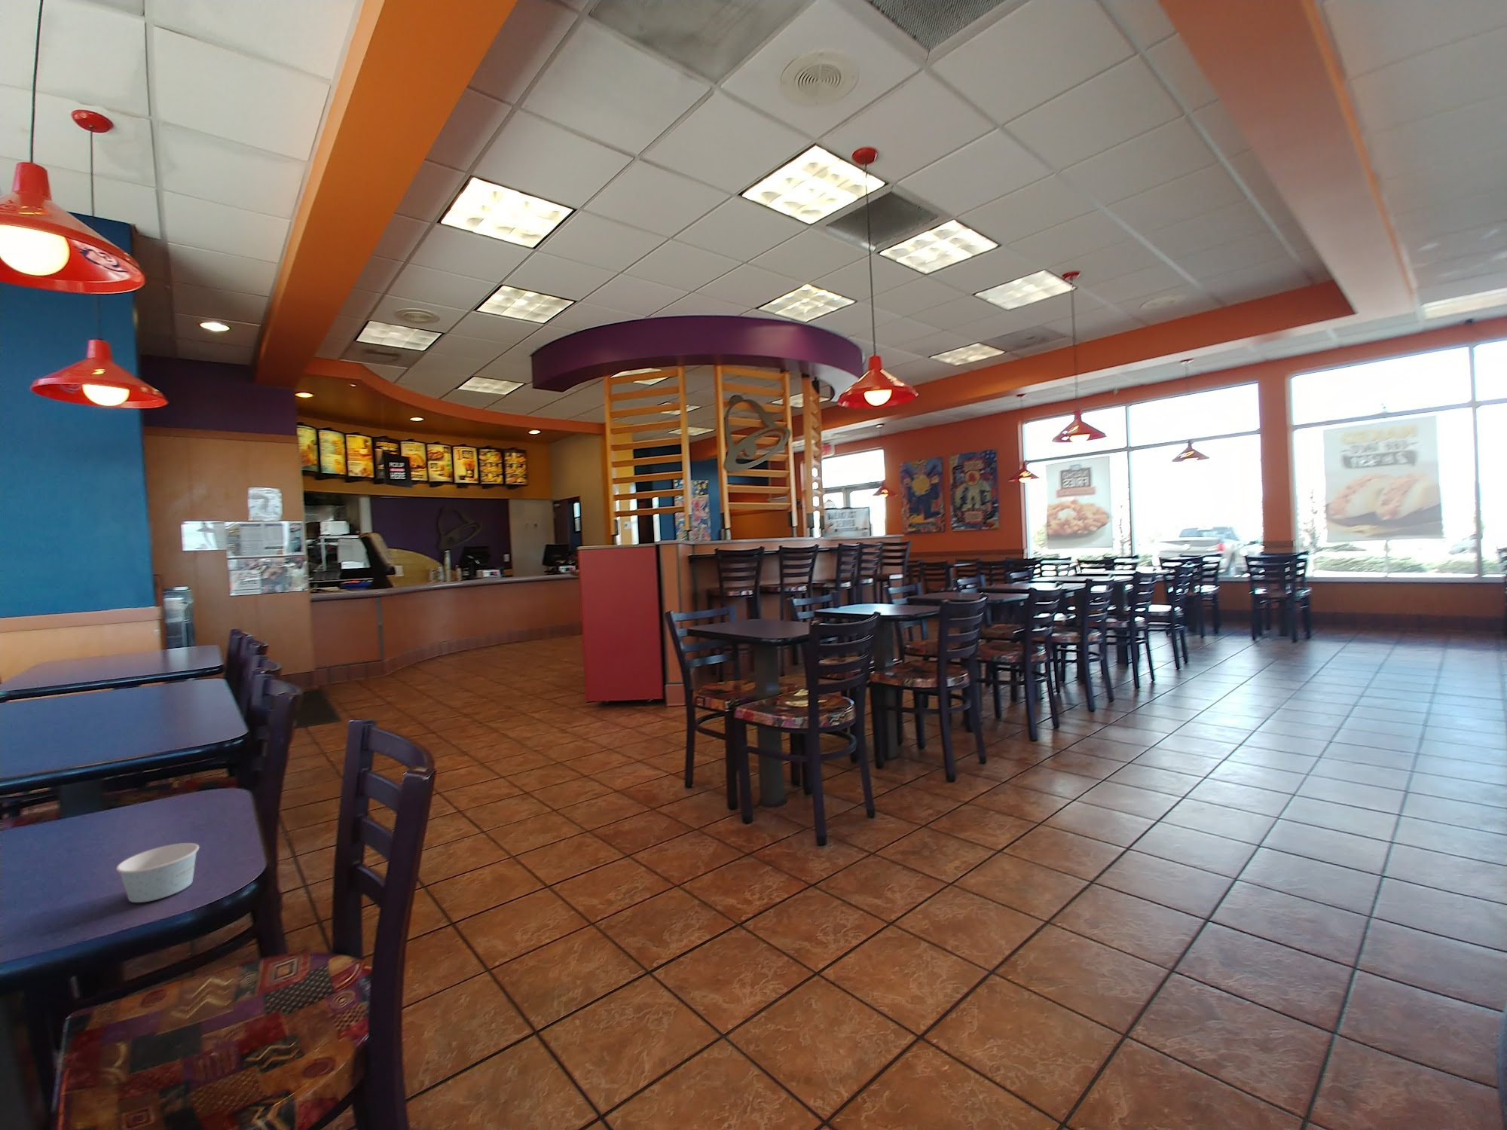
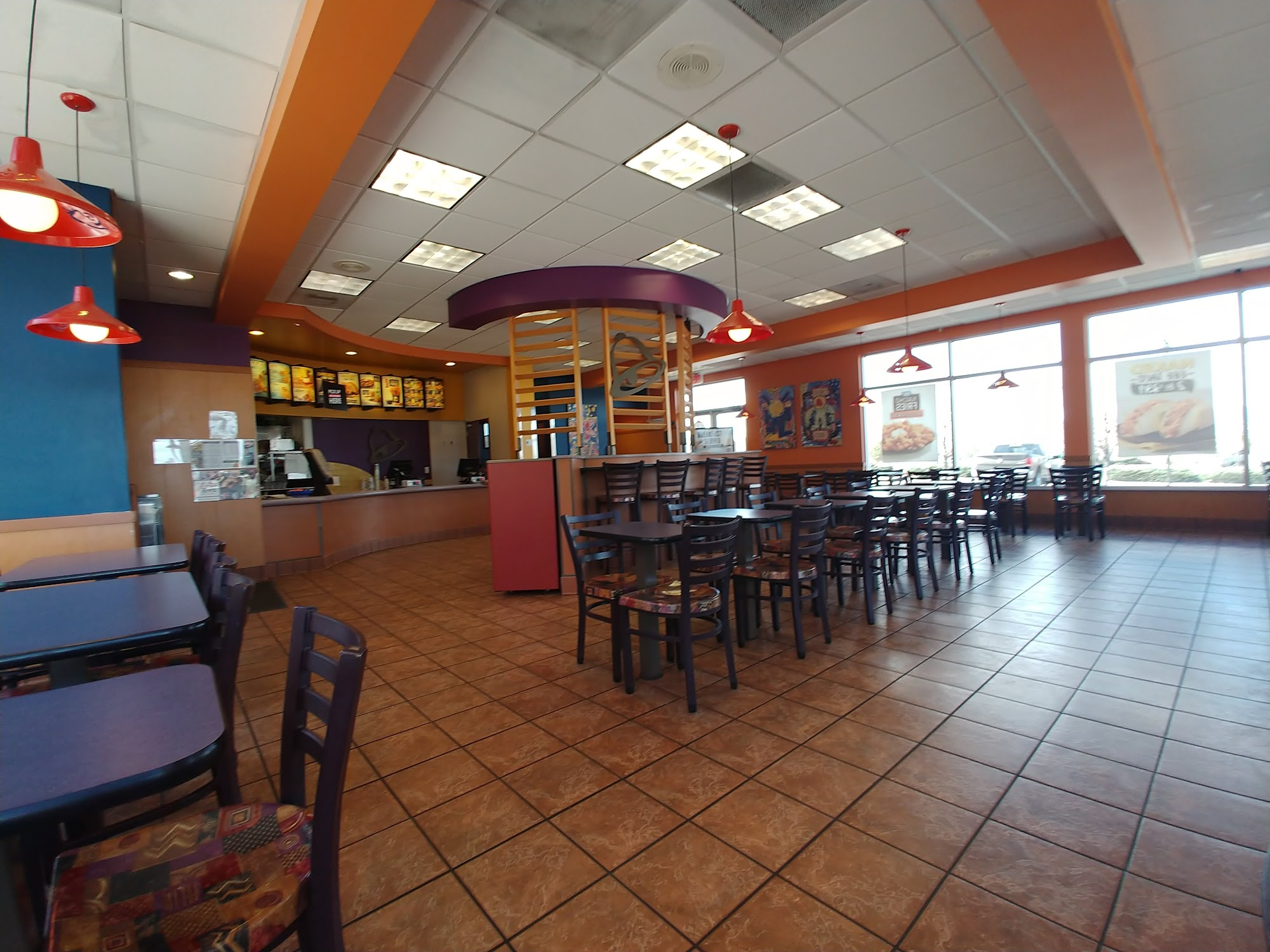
- paper cup [115,843,199,903]
